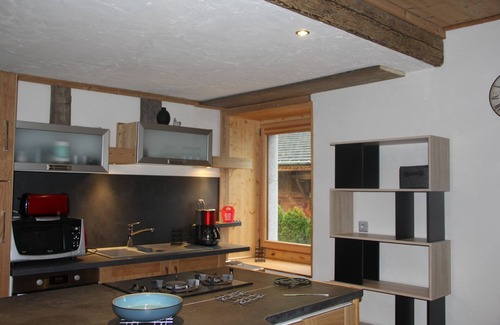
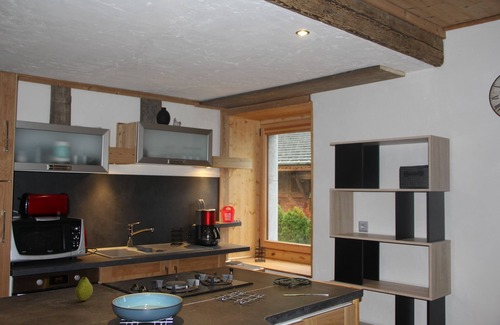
+ fruit [74,276,94,302]
